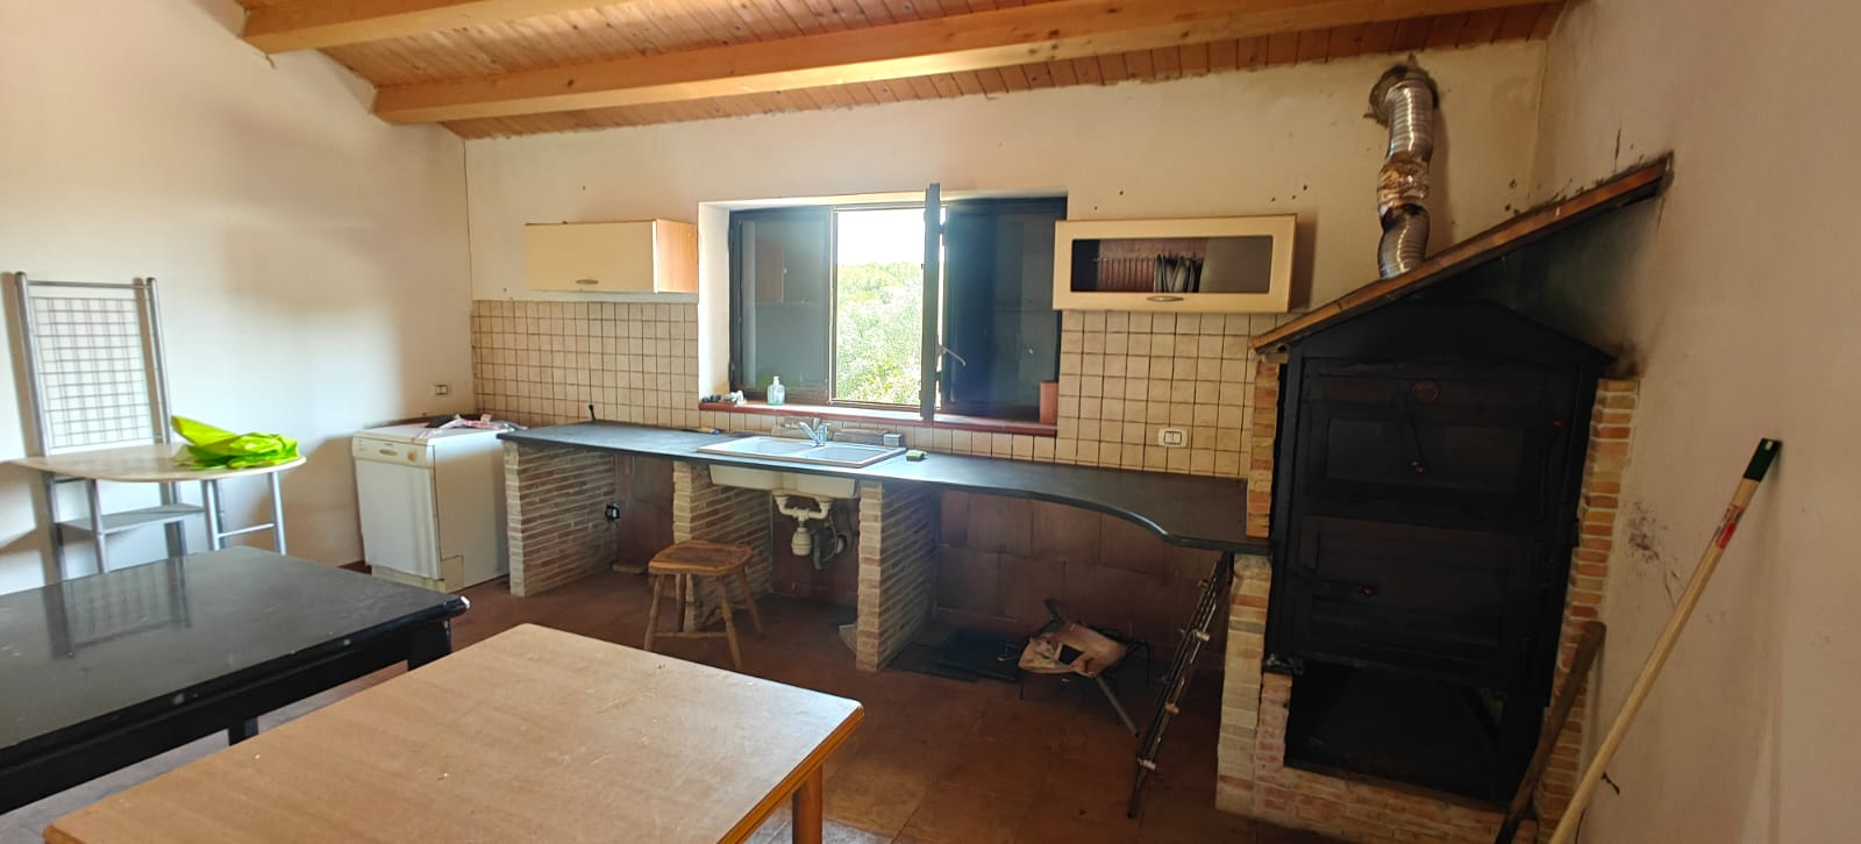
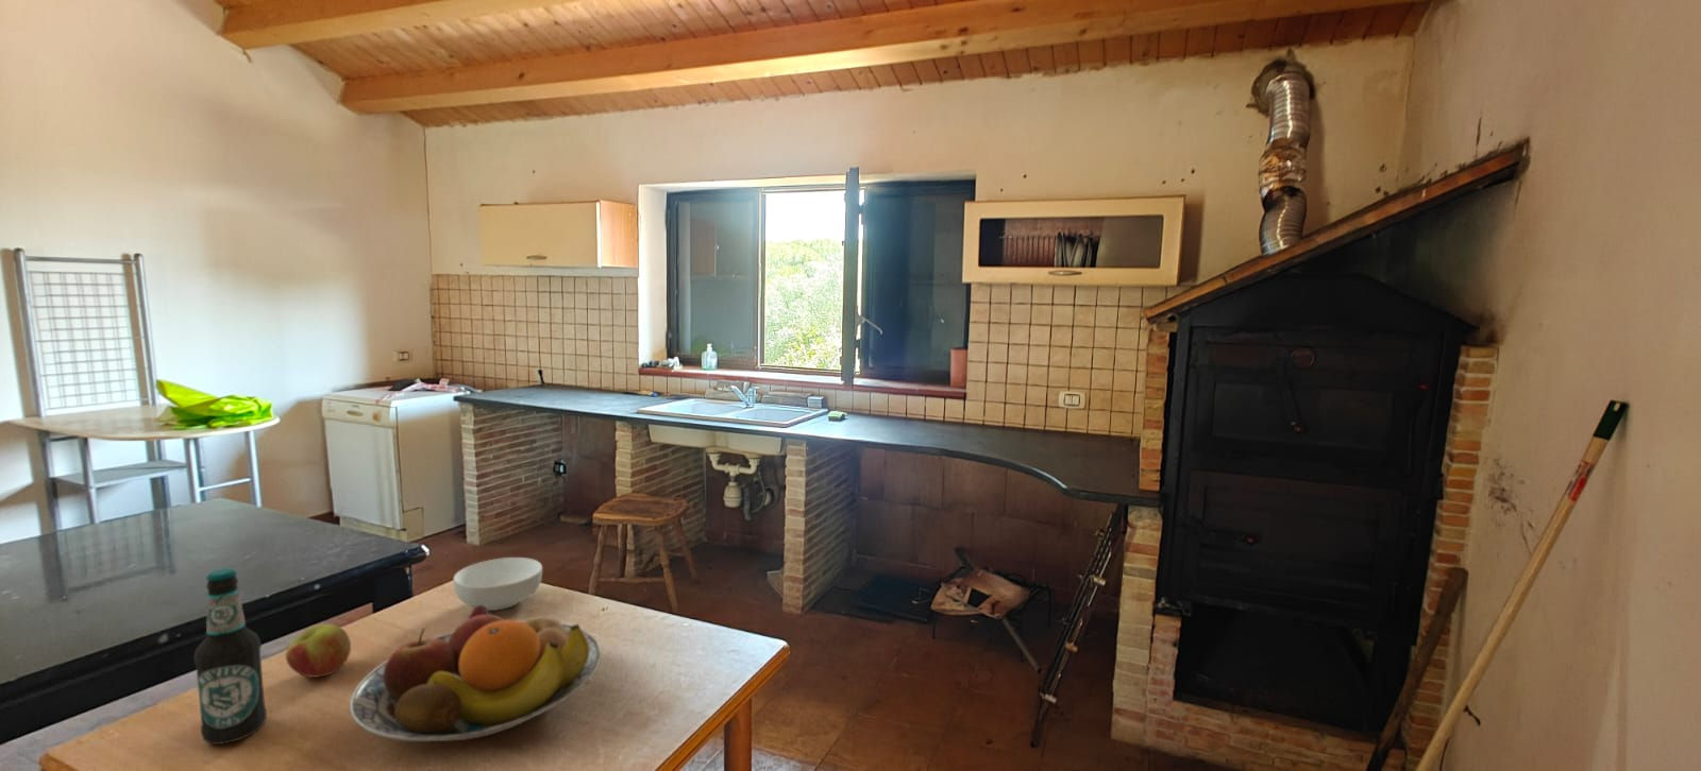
+ bottle [192,567,268,745]
+ cereal bowl [452,556,543,612]
+ apple [285,624,351,678]
+ fruit bowl [348,605,602,743]
